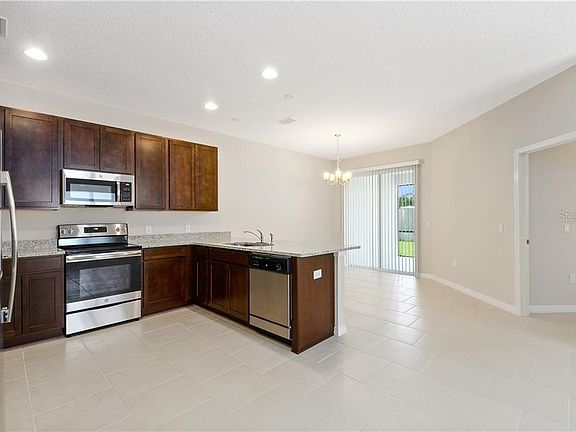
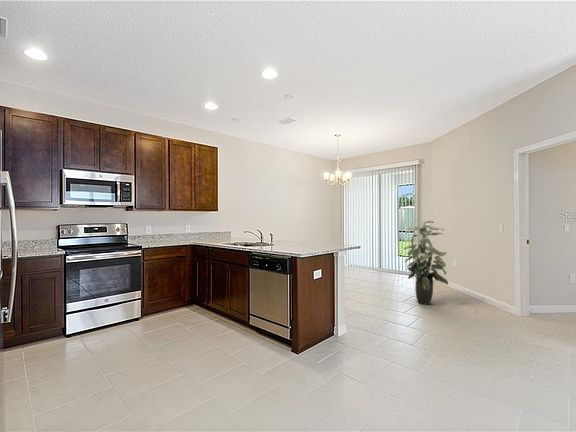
+ indoor plant [403,220,449,306]
